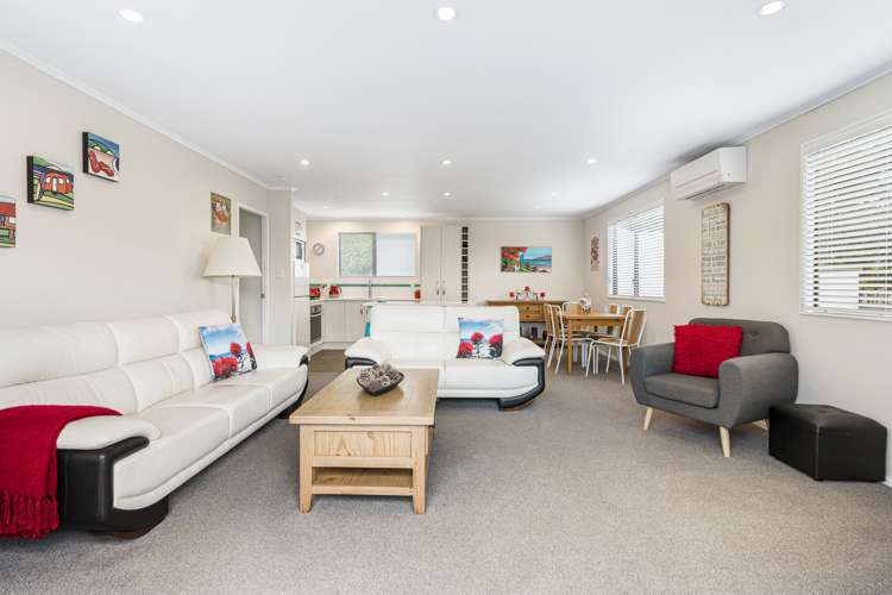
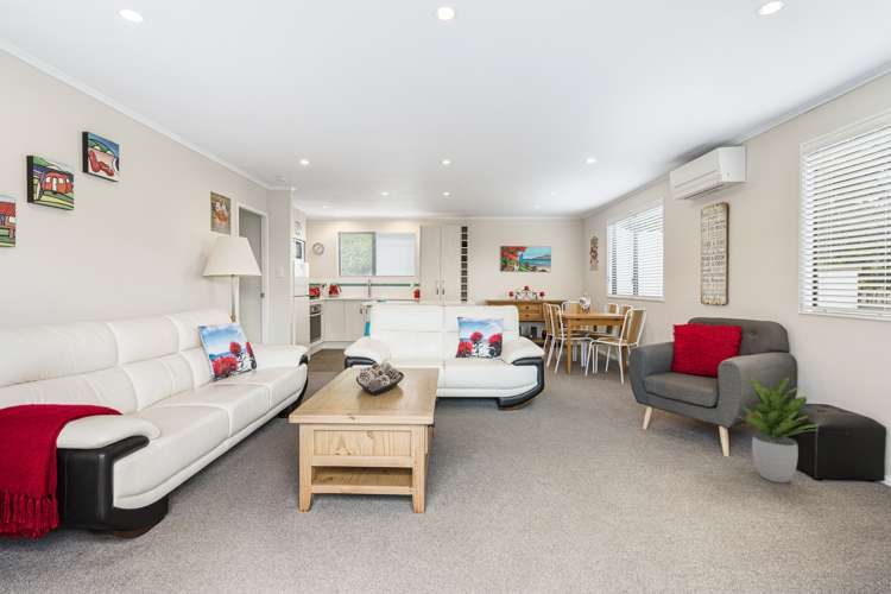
+ potted plant [735,377,820,484]
